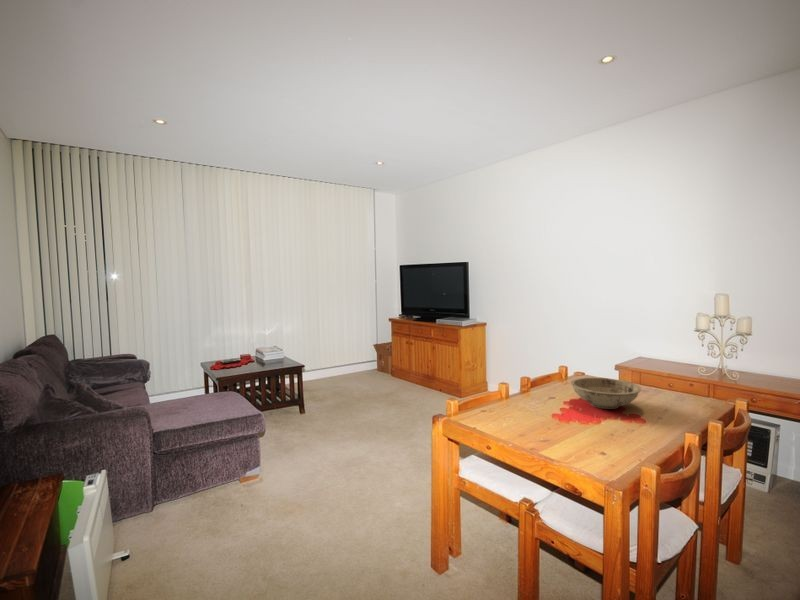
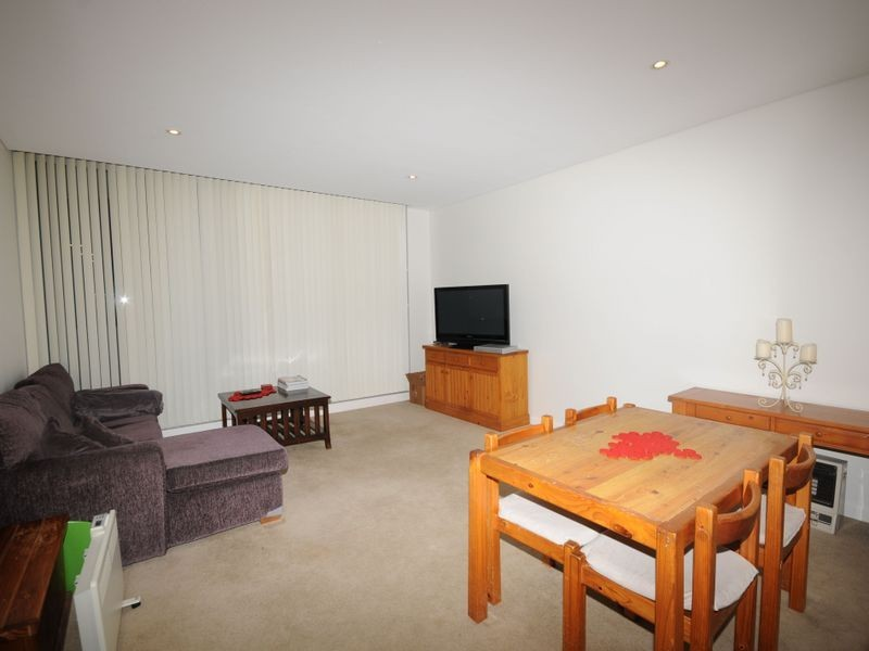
- bowl [570,377,642,410]
